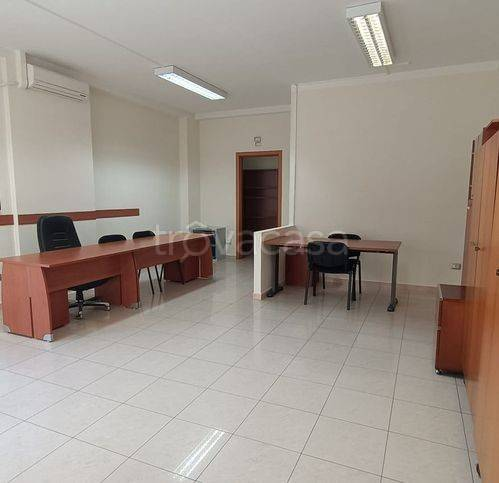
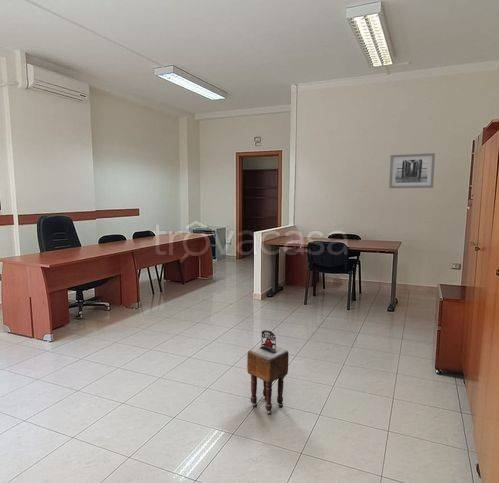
+ wall art [388,152,436,189]
+ stool [246,329,290,416]
